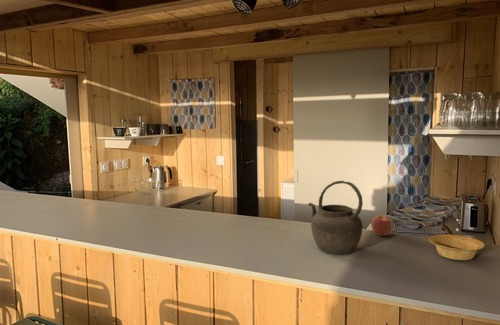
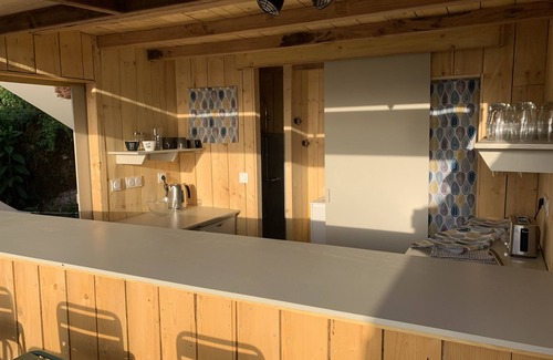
- apple [371,214,393,237]
- bowl [428,234,486,261]
- kettle [307,180,364,255]
